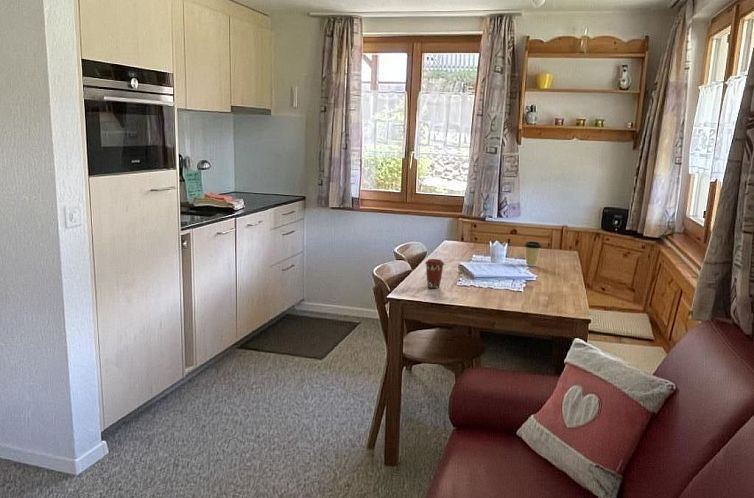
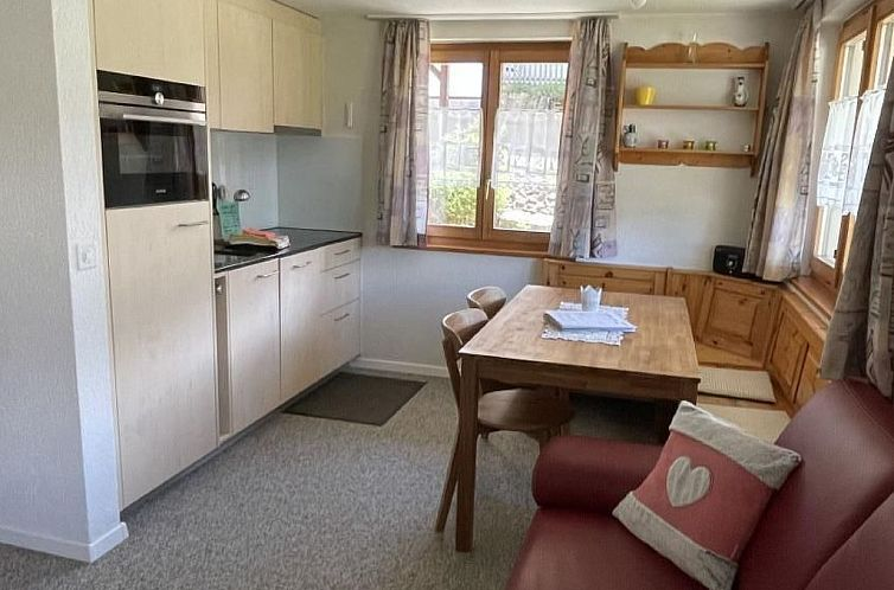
- coffee cup [424,258,445,289]
- coffee cup [524,241,543,267]
